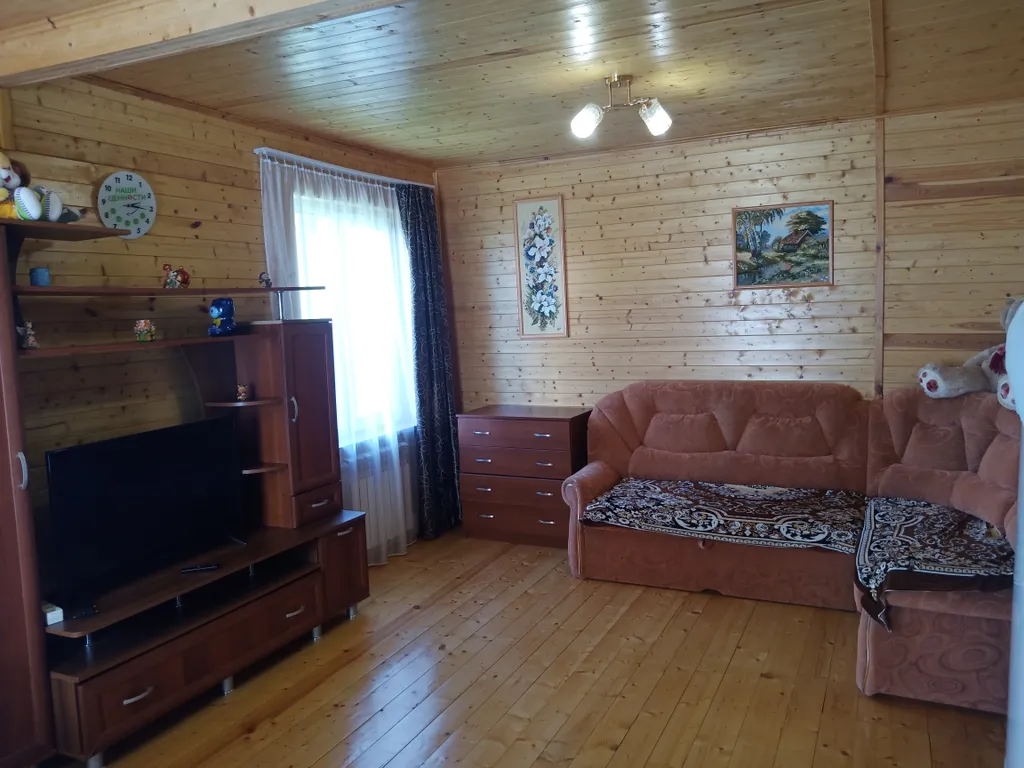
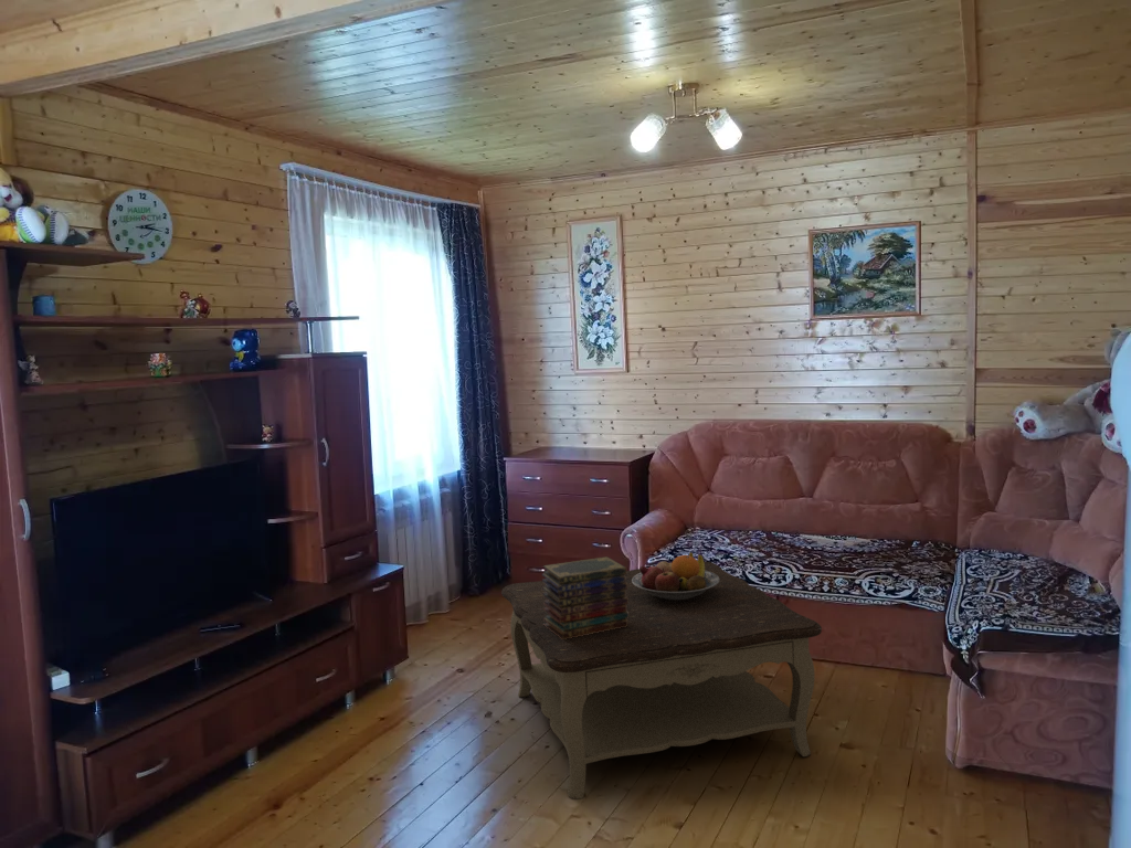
+ book stack [541,555,628,639]
+ coffee table [500,561,823,801]
+ fruit bowl [632,551,719,601]
